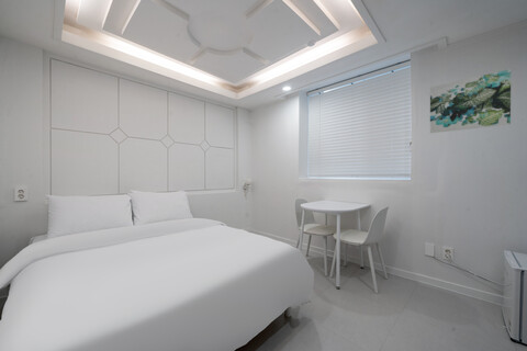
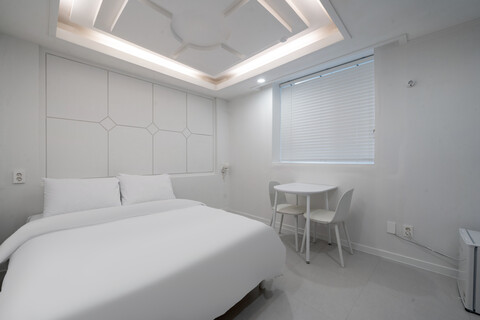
- wall art [429,68,512,134]
